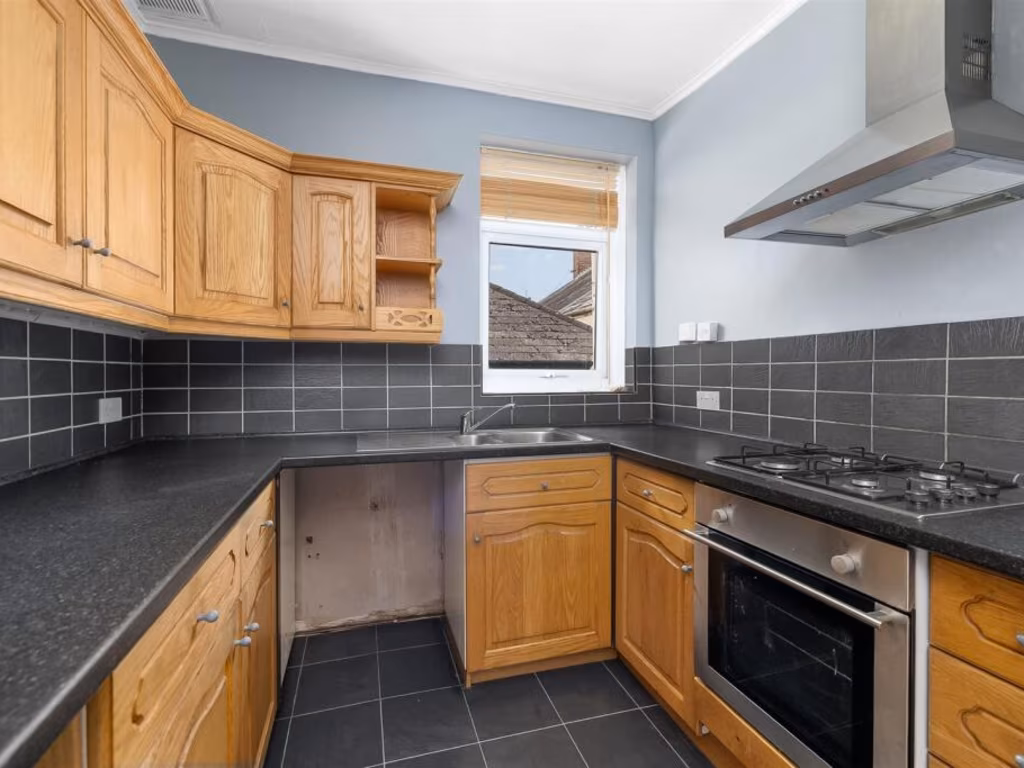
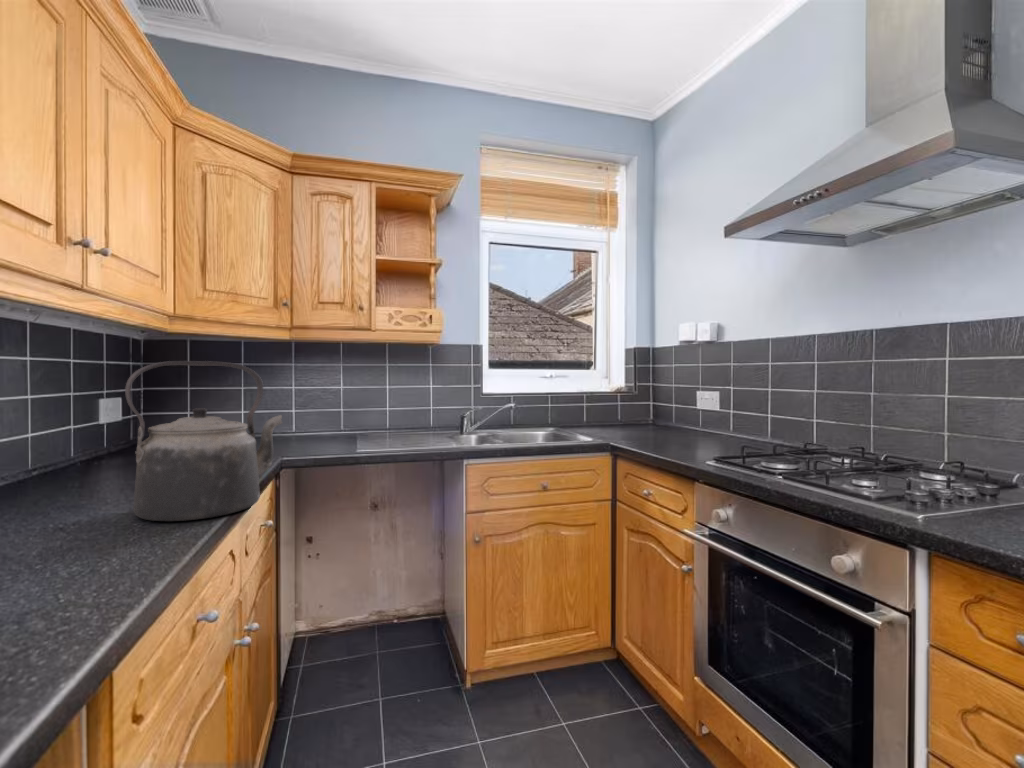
+ kettle [124,360,283,522]
